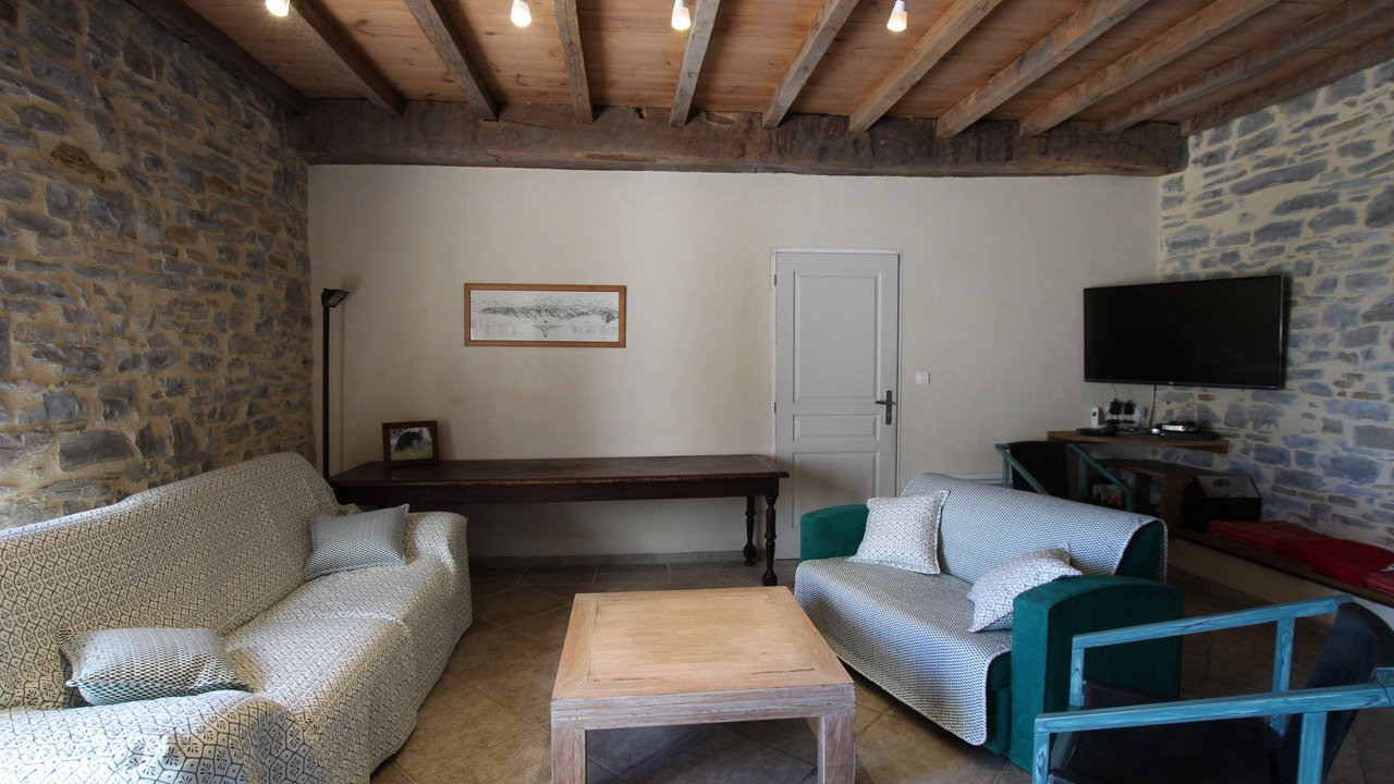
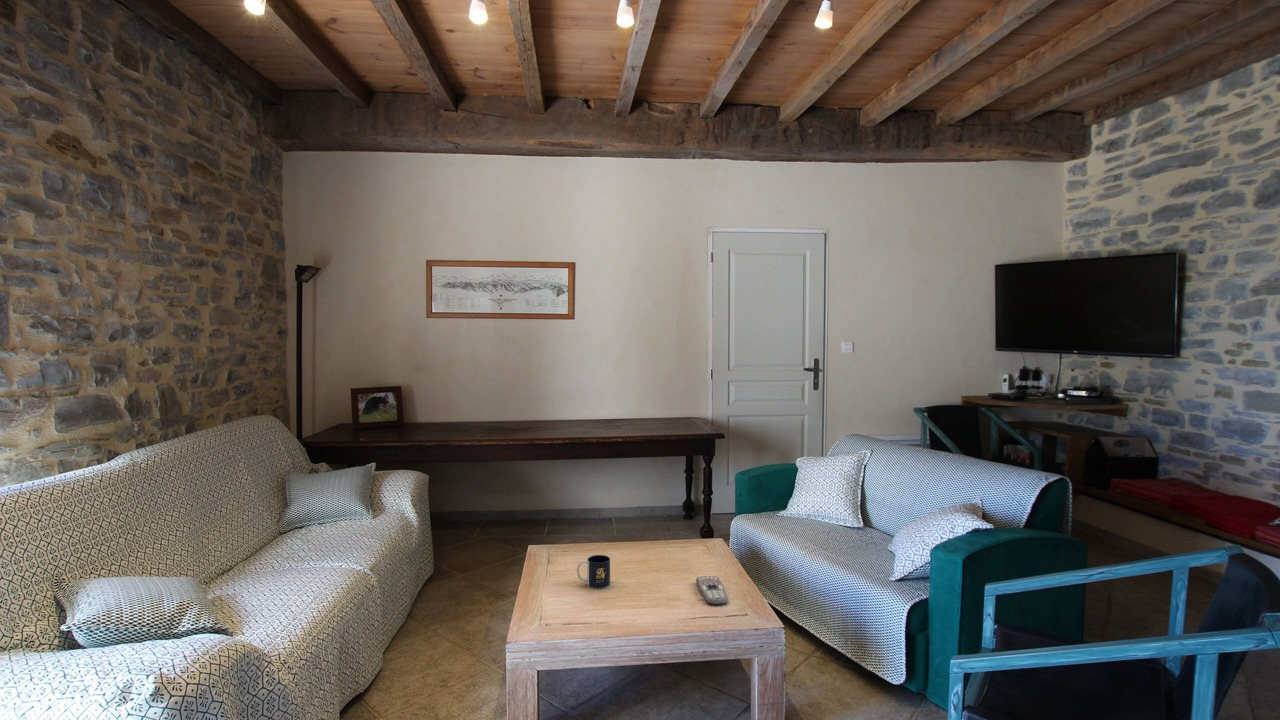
+ mug [576,554,611,590]
+ remote control [695,575,729,606]
